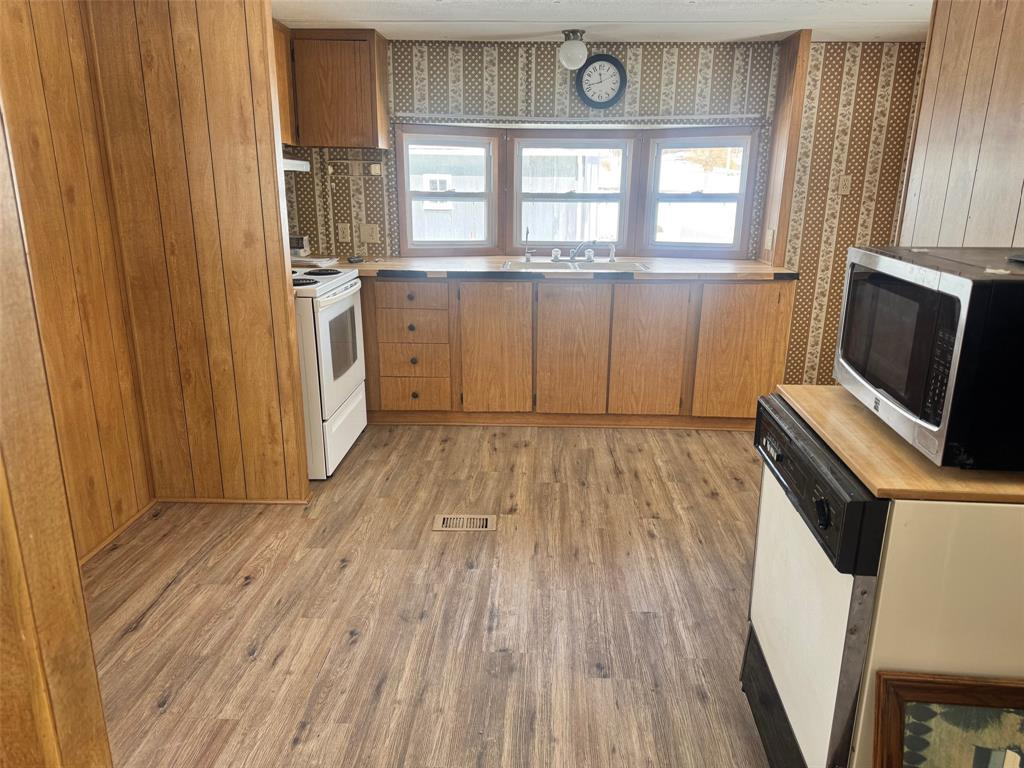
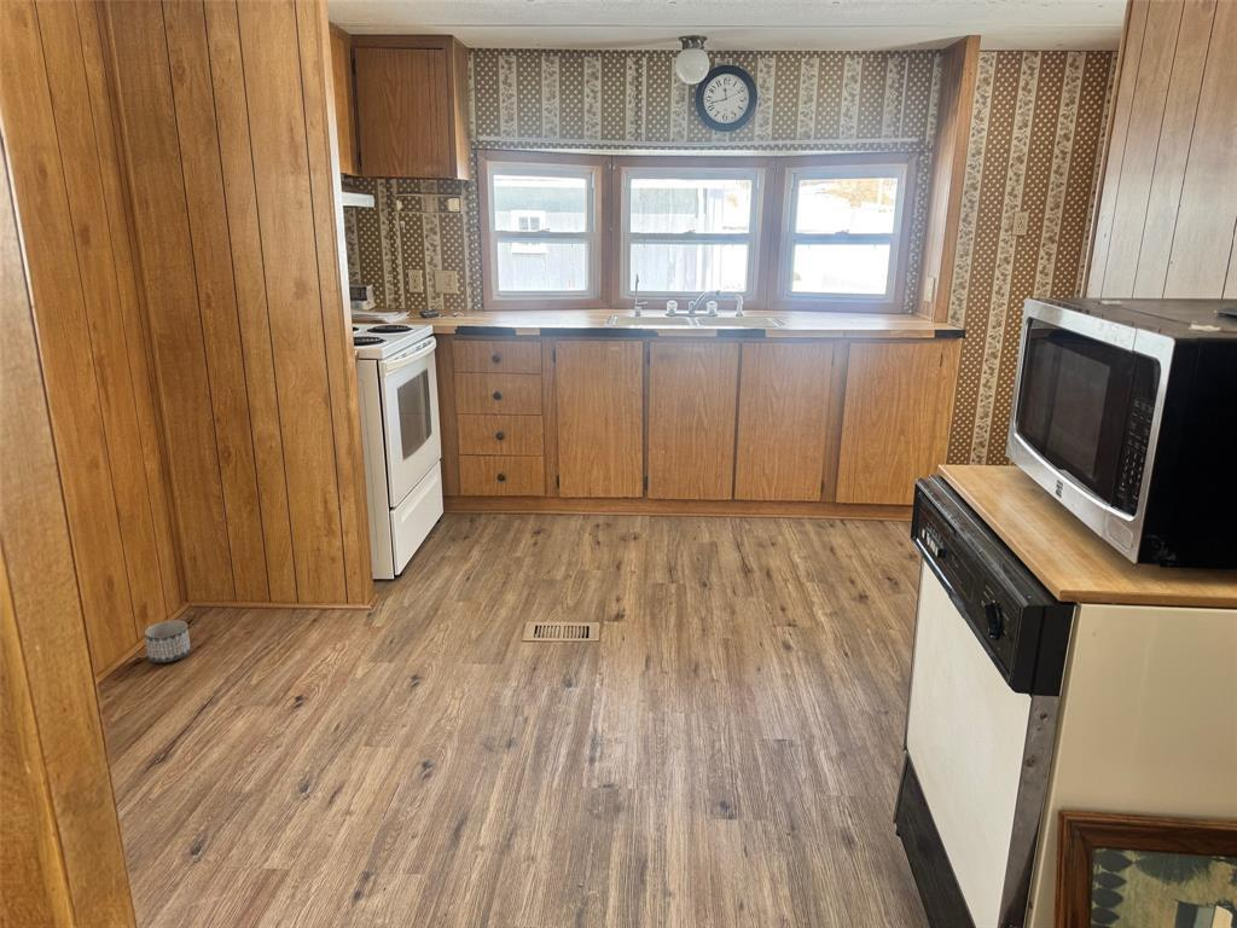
+ planter [144,619,192,665]
